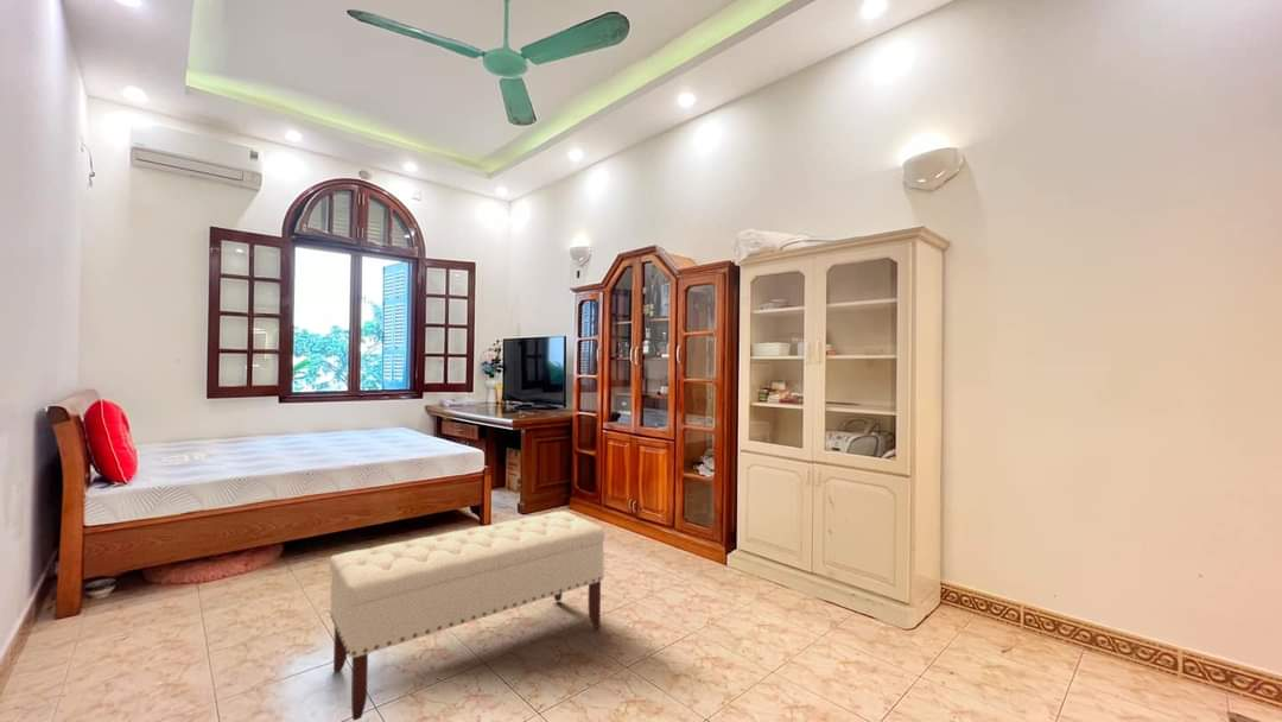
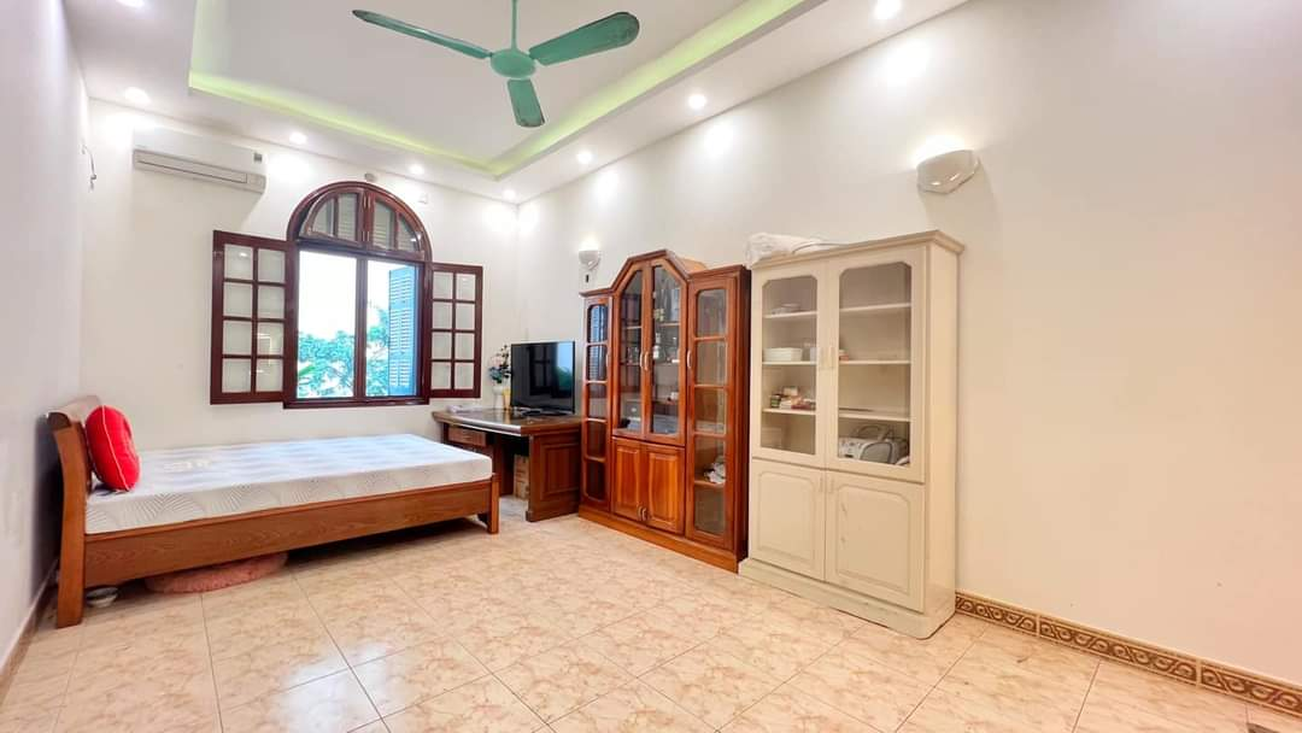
- bench [329,509,605,722]
